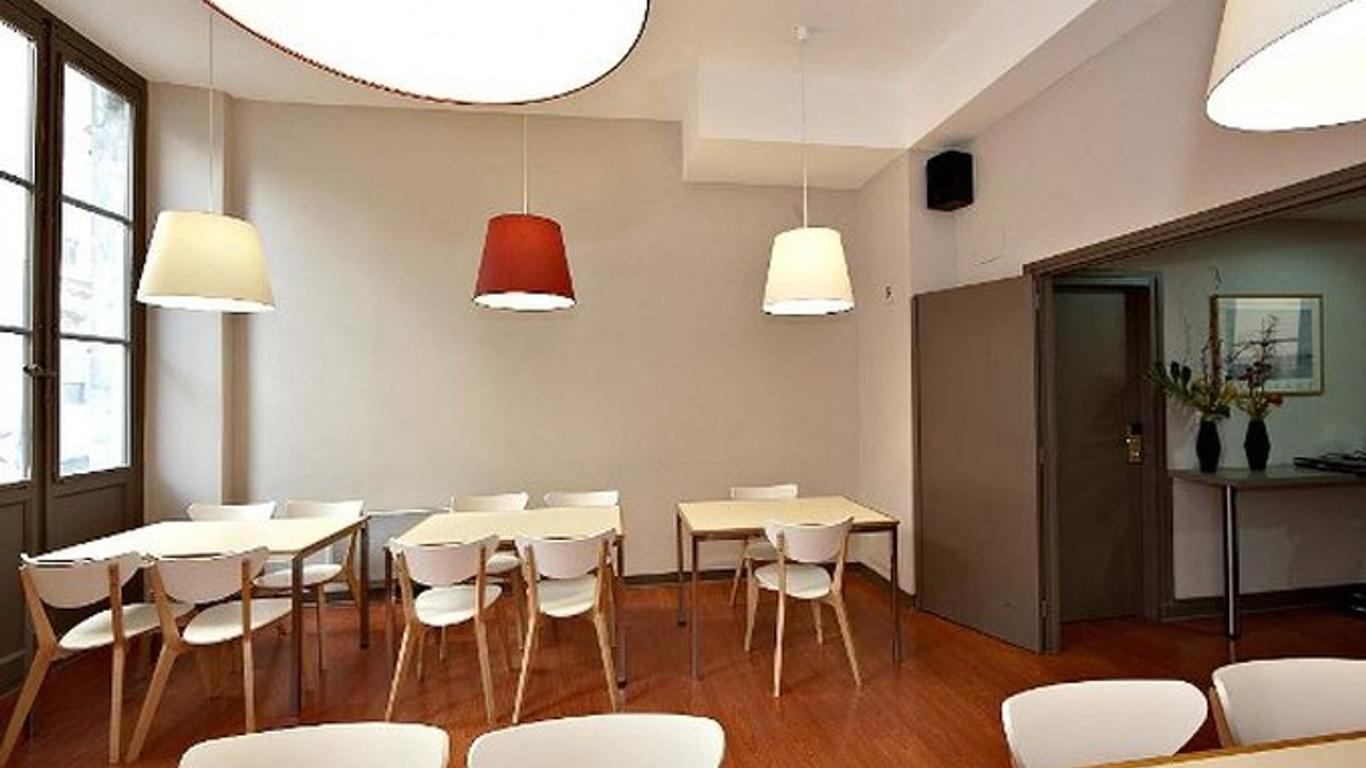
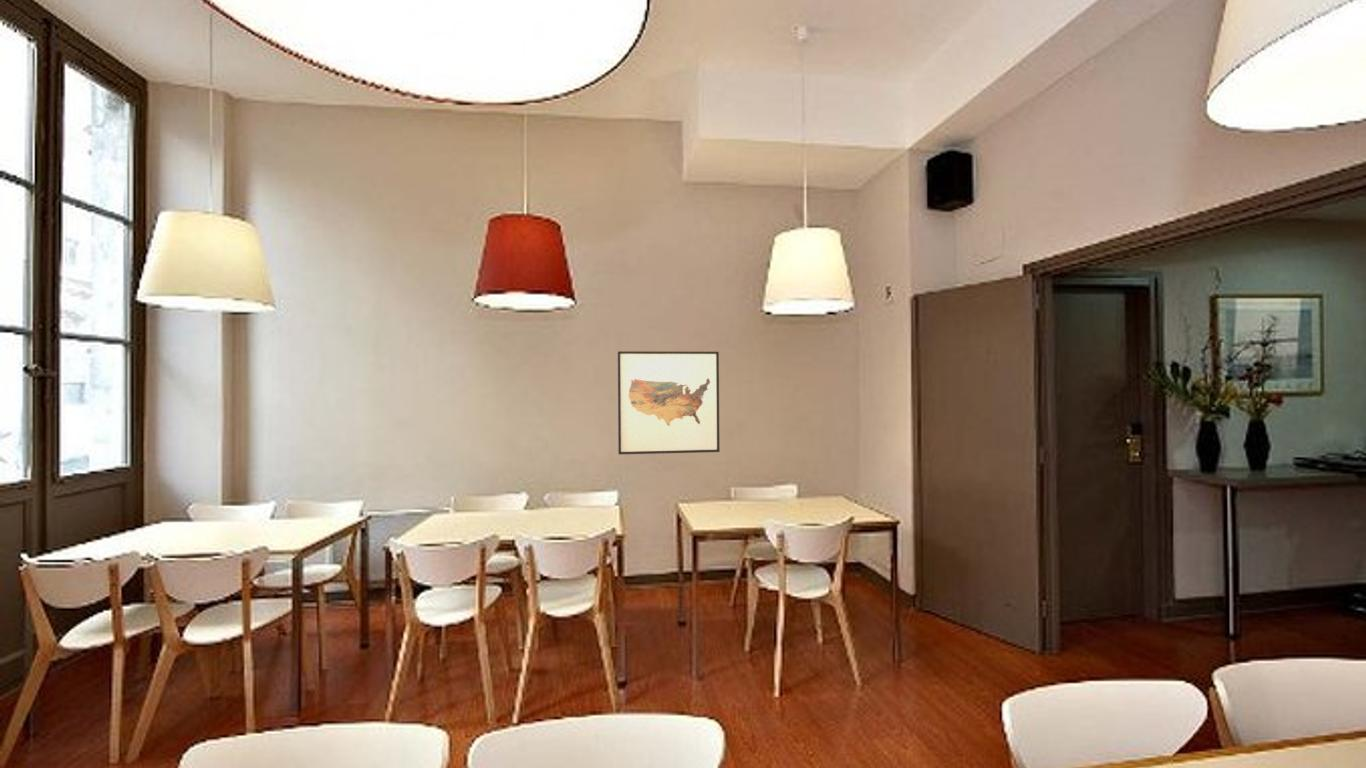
+ wall art [617,350,721,455]
